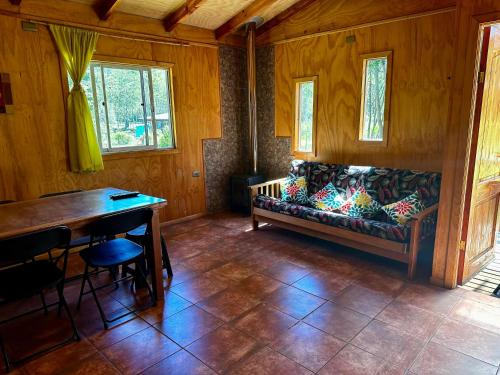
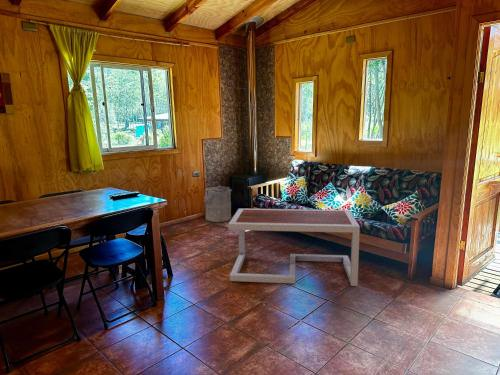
+ laundry hamper [203,185,233,223]
+ coffee table [227,208,361,287]
